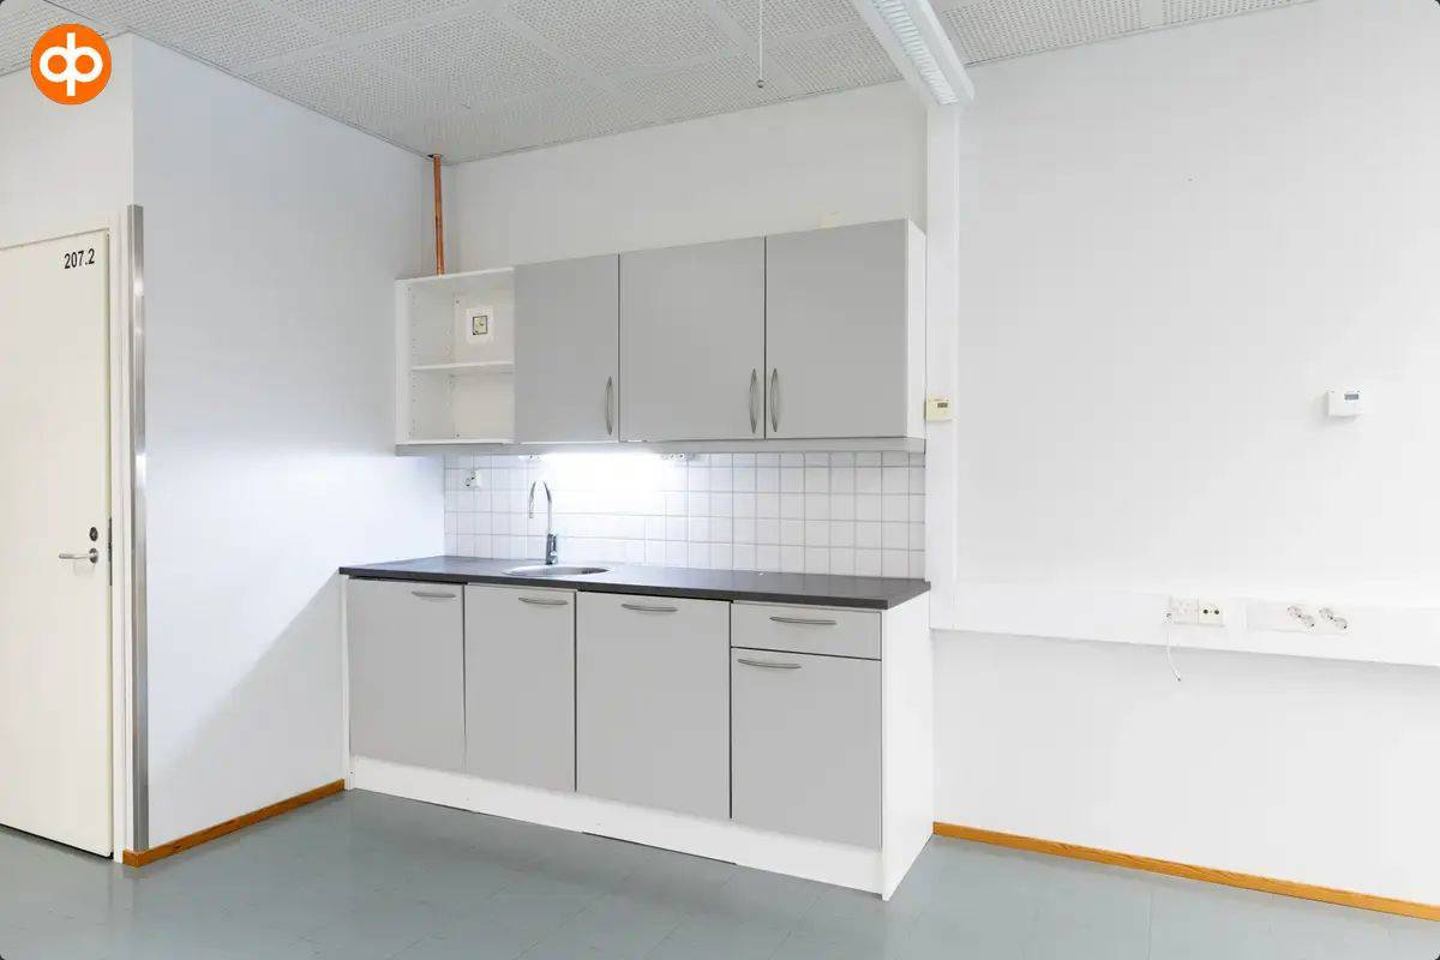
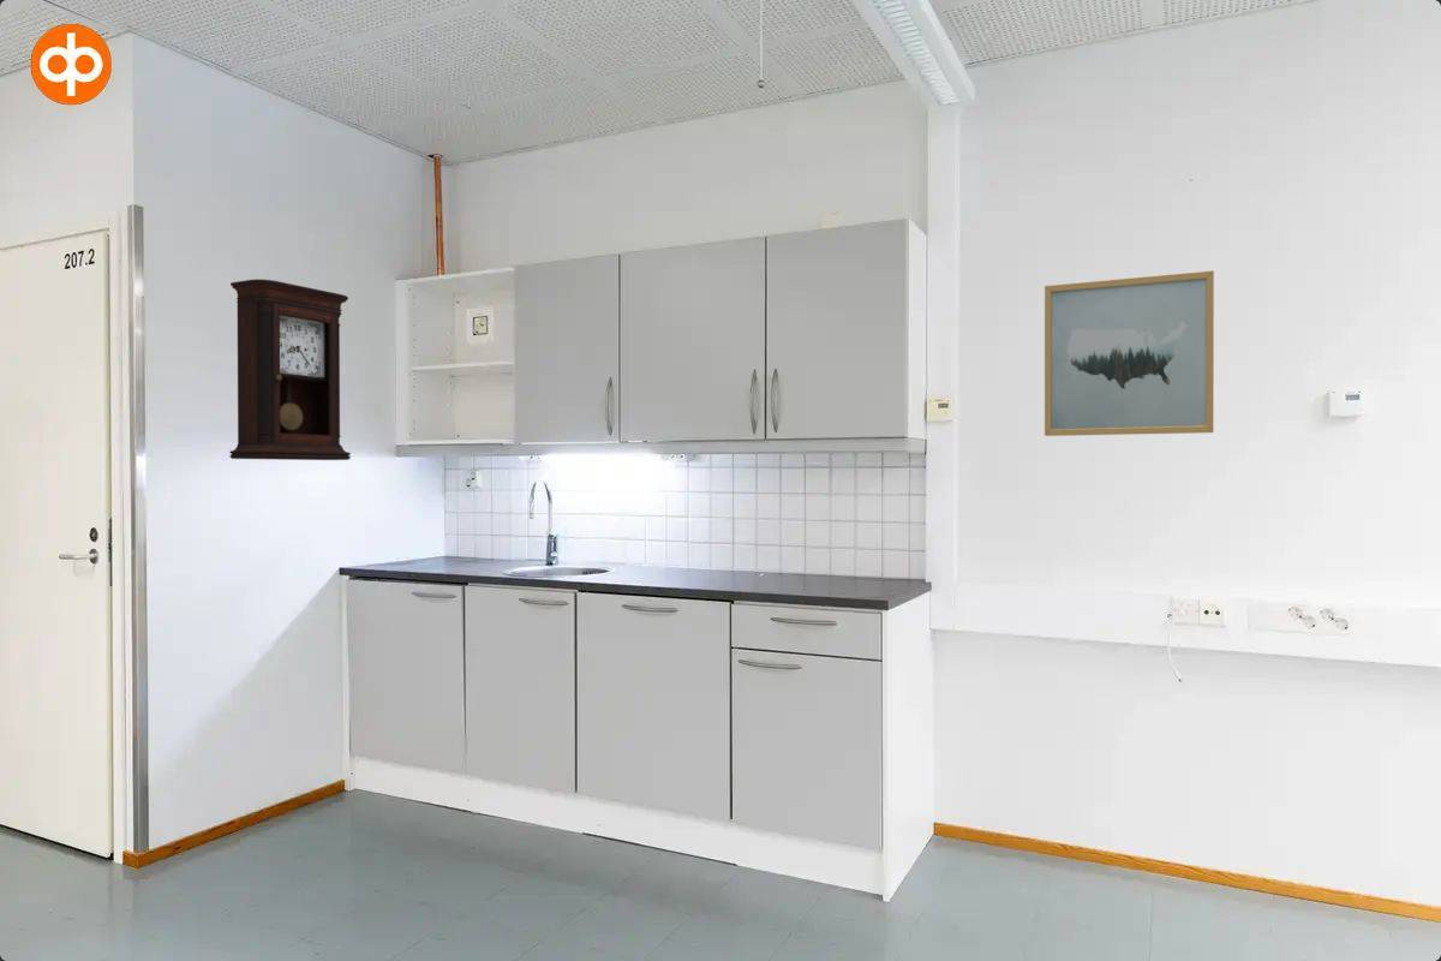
+ pendulum clock [228,279,352,461]
+ wall art [1044,270,1215,437]
